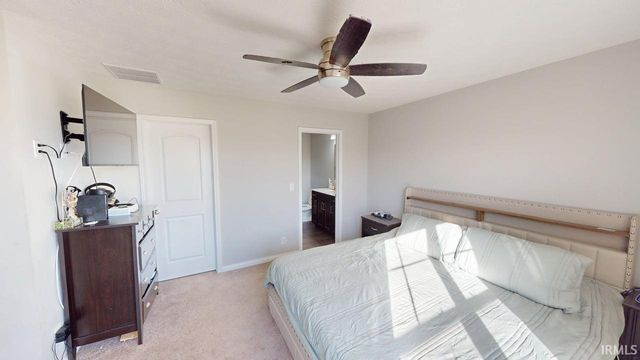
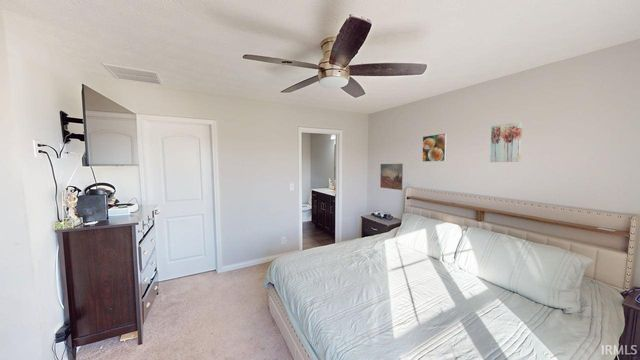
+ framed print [421,132,448,163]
+ wall art [379,163,404,191]
+ wall art [489,121,523,163]
